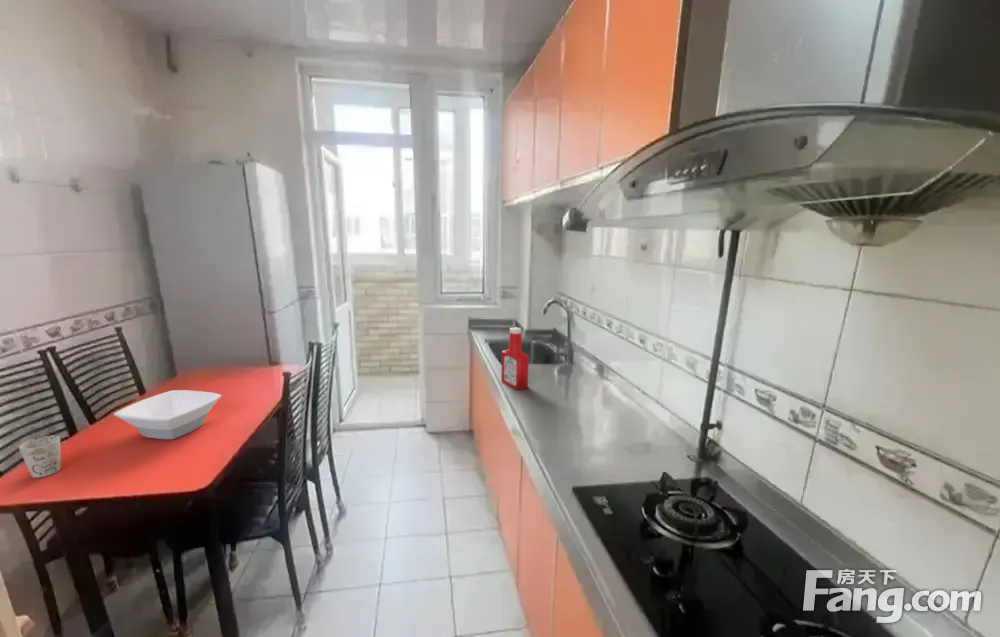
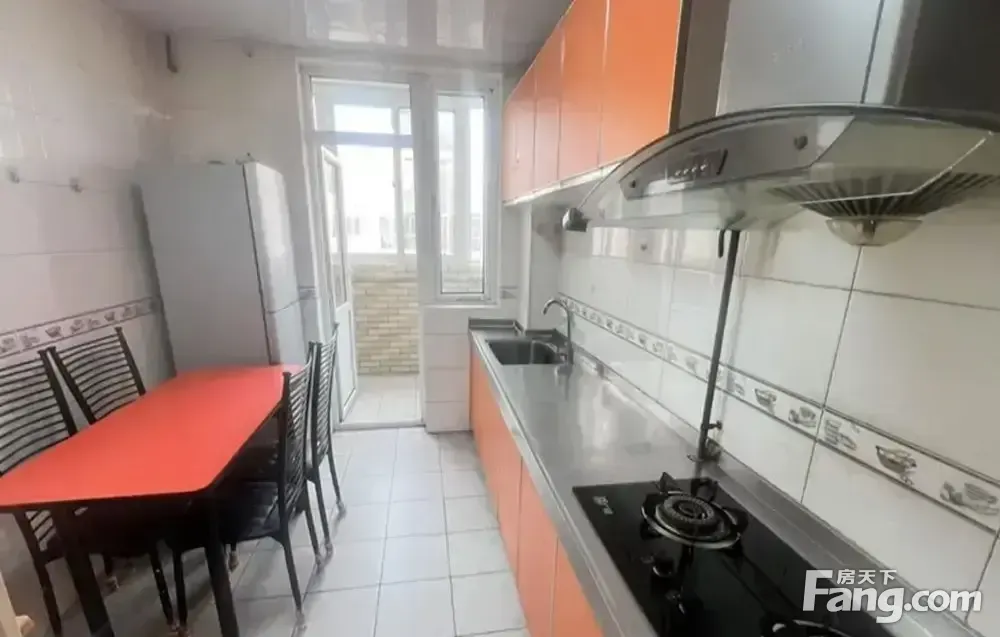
- bowl [113,389,222,440]
- soap bottle [500,326,530,391]
- mug [18,434,62,479]
